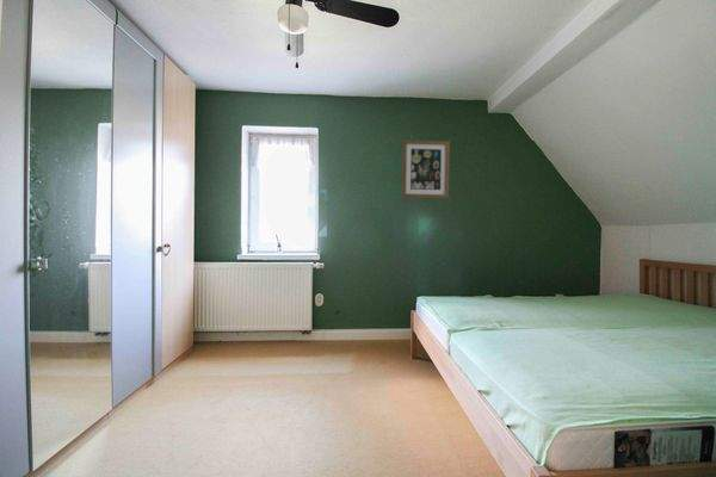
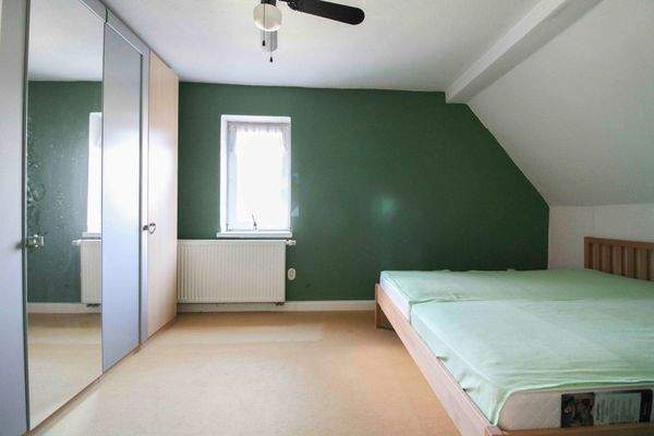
- wall art [401,140,451,199]
